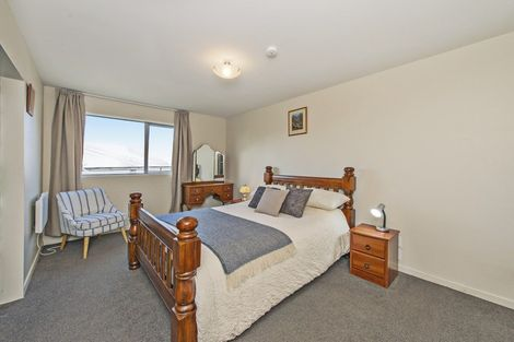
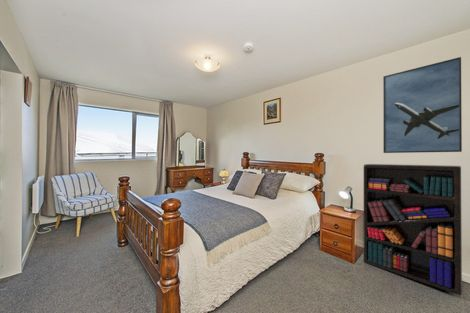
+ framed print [382,56,463,154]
+ bookshelf [363,163,463,296]
